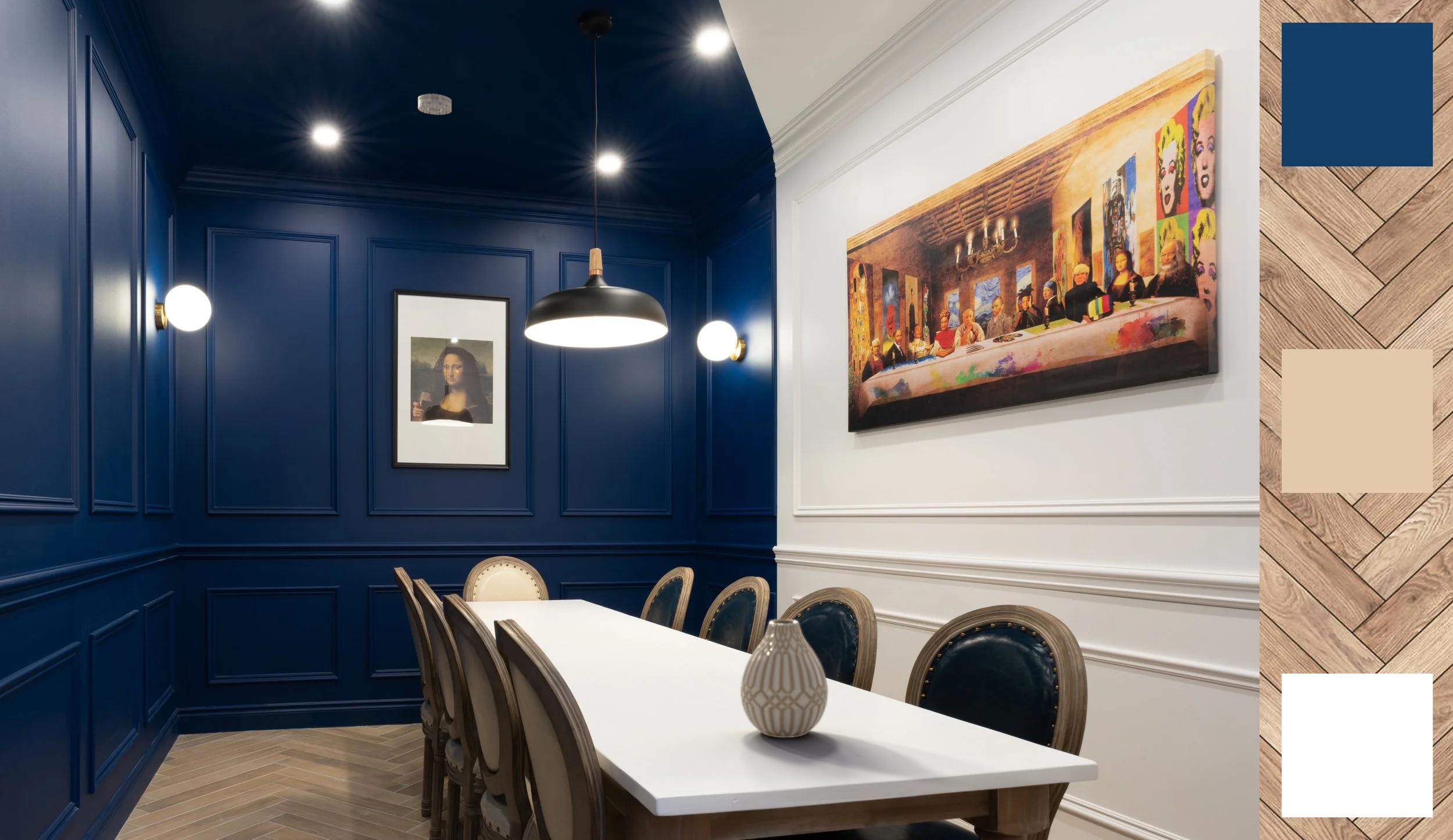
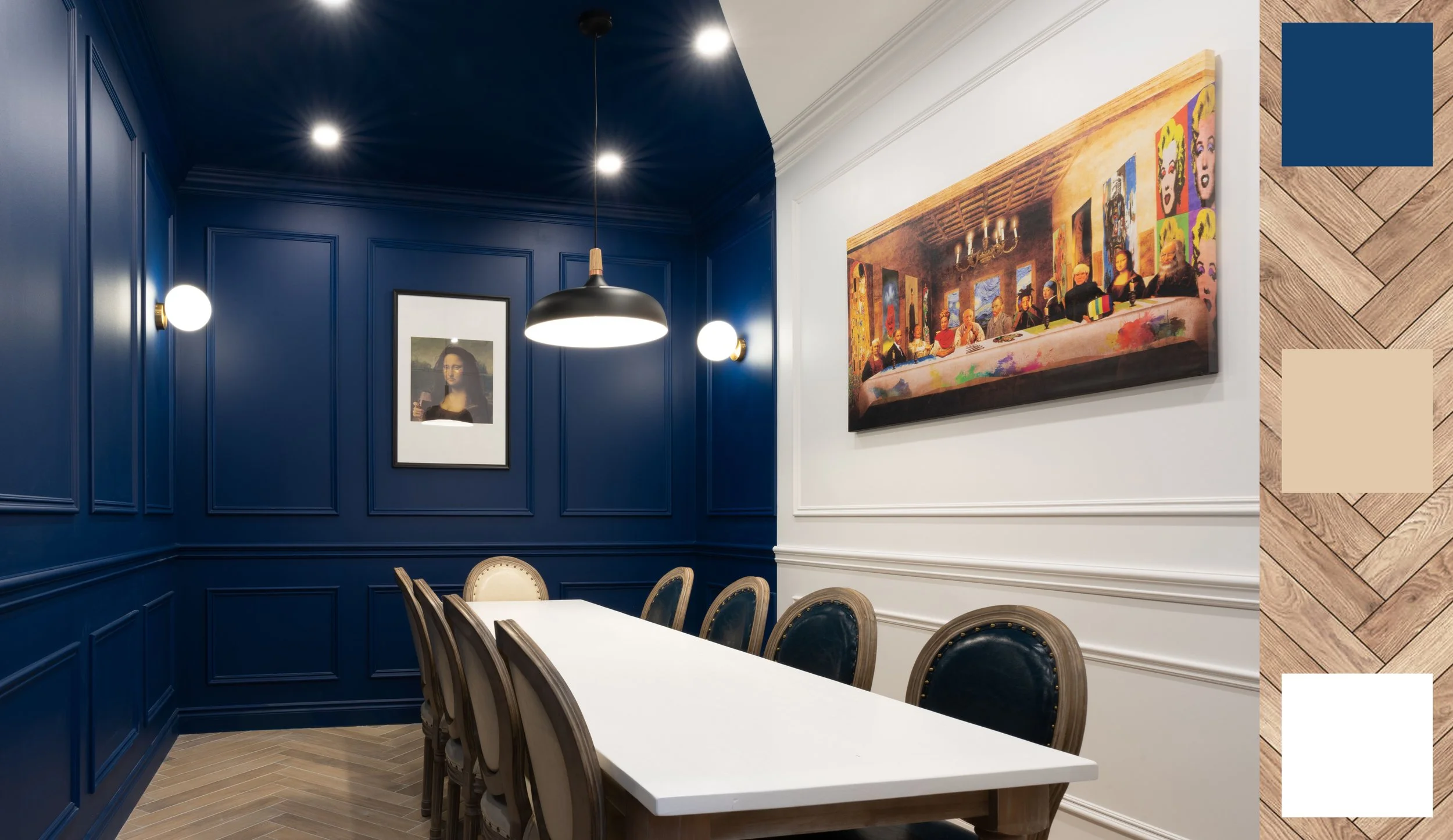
- vase [740,619,829,738]
- smoke detector [417,93,452,115]
